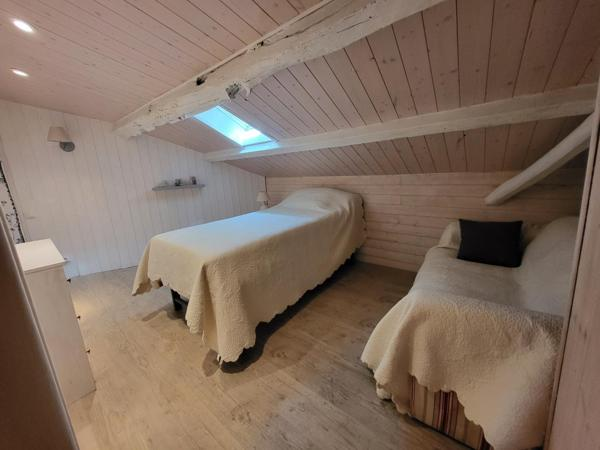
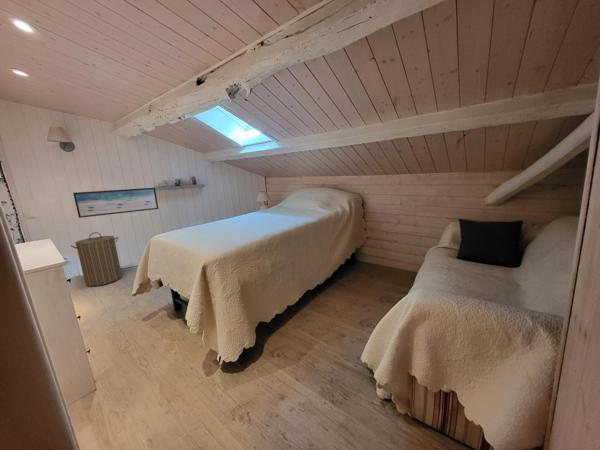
+ laundry hamper [70,231,123,287]
+ wall art [72,187,159,219]
